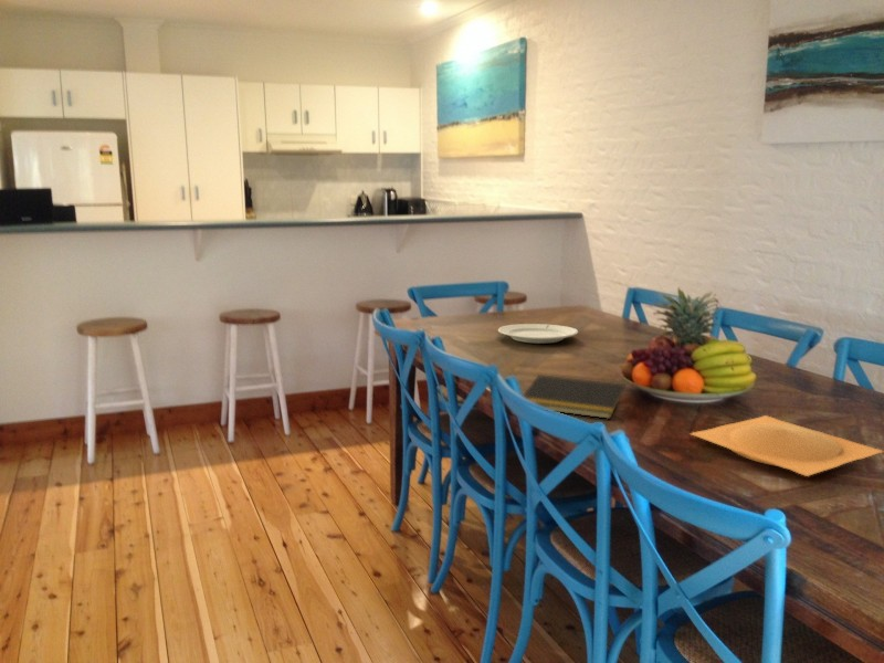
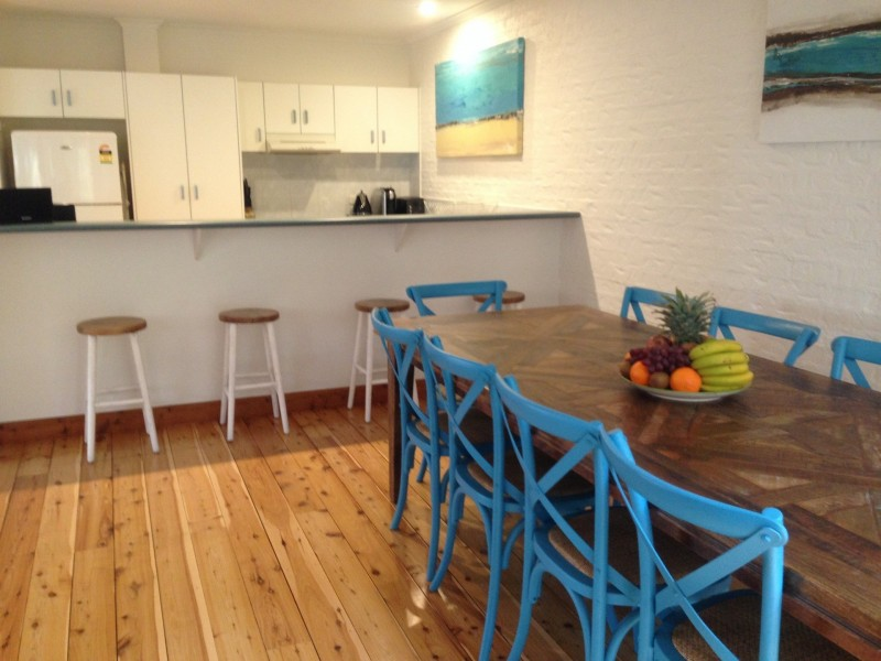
- notepad [523,373,627,420]
- chinaware [497,323,579,345]
- plate [688,414,884,477]
